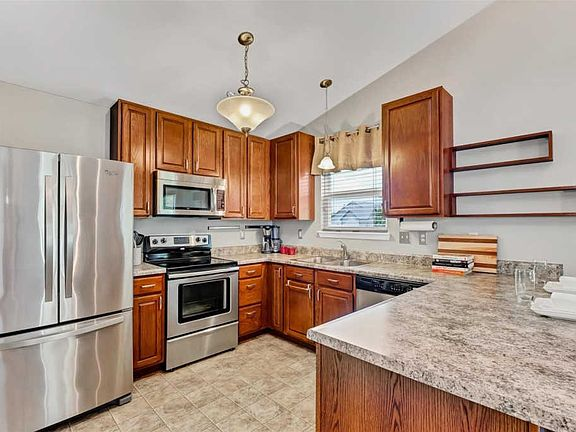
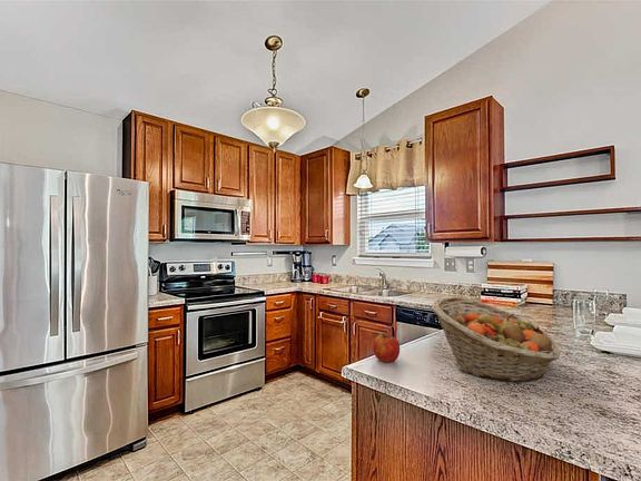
+ apple [372,332,401,363]
+ fruit basket [432,296,561,383]
